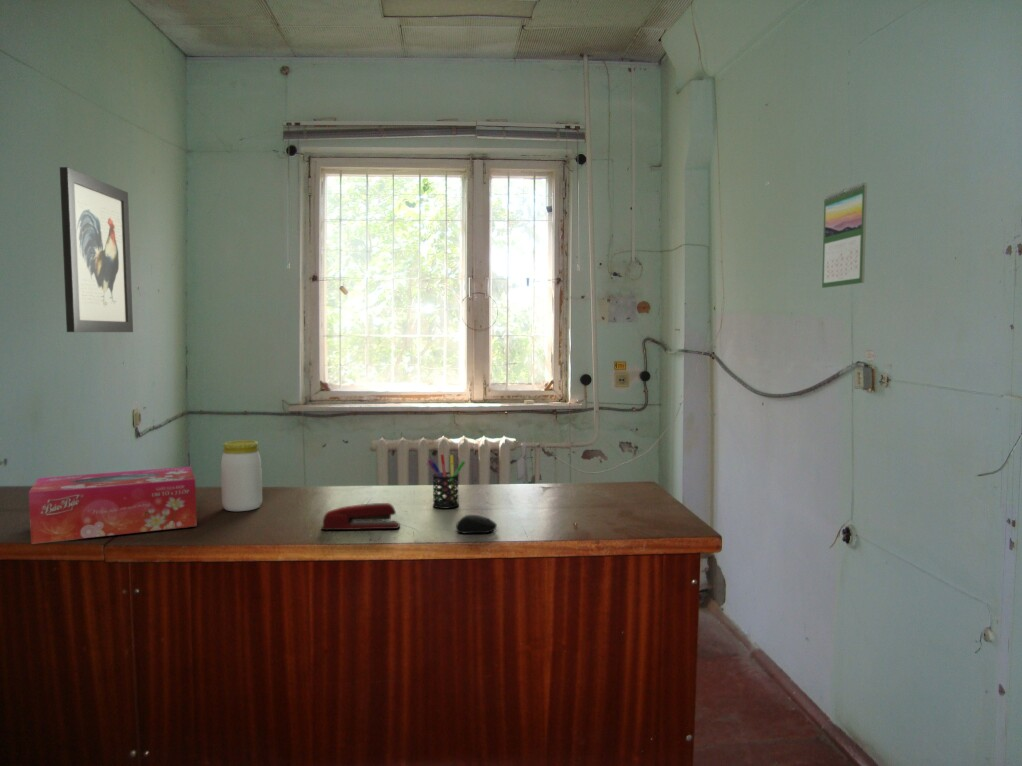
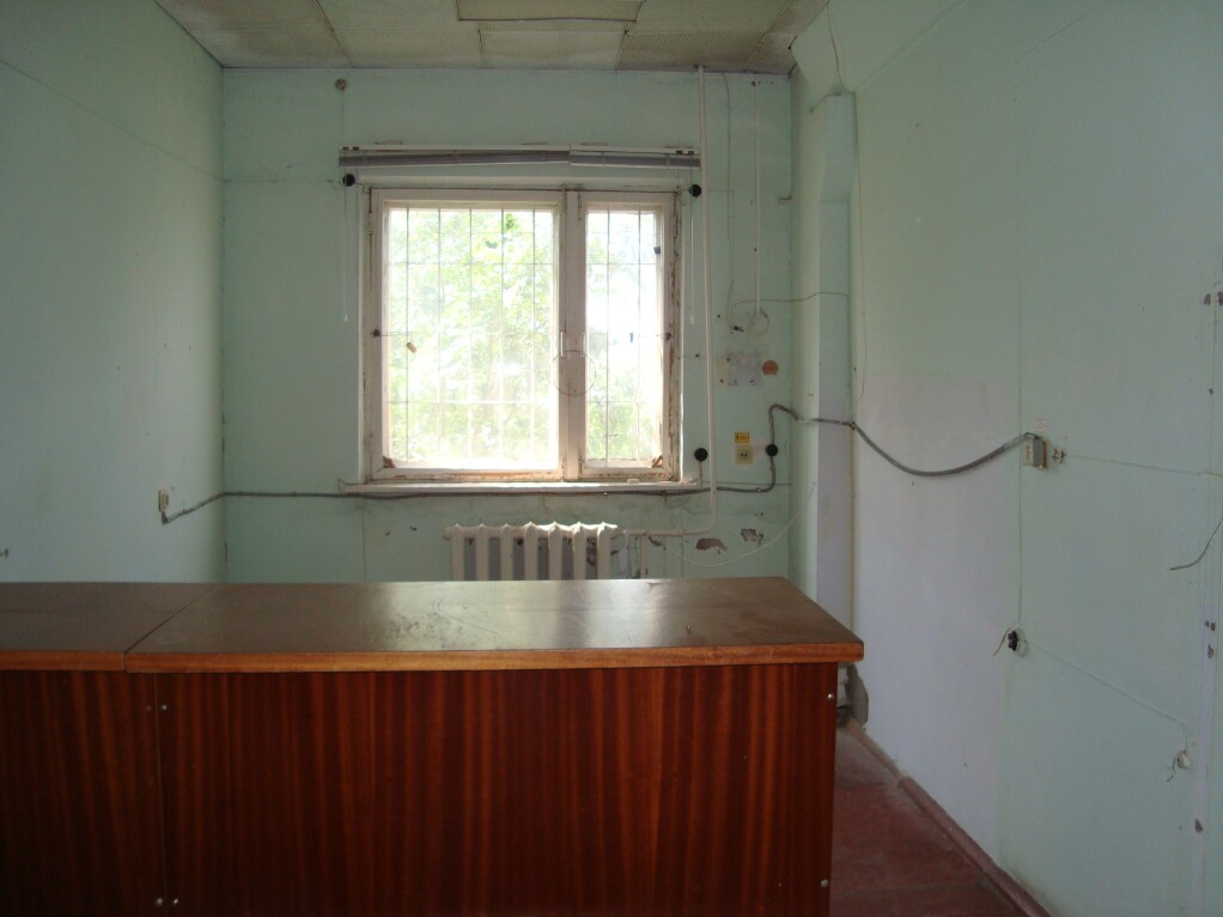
- wall art [59,166,134,333]
- stapler [321,502,401,531]
- tissue box [28,466,198,545]
- computer mouse [455,514,498,534]
- jar [220,439,263,512]
- calendar [821,181,868,289]
- pen holder [427,453,466,509]
